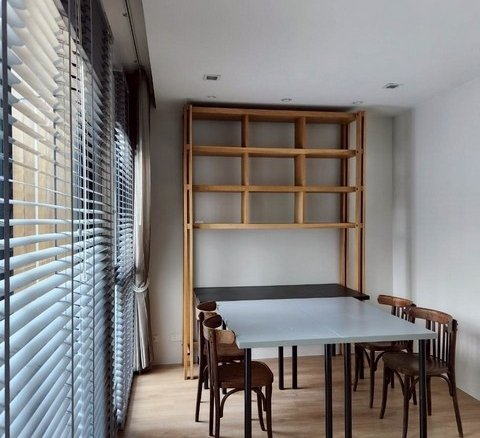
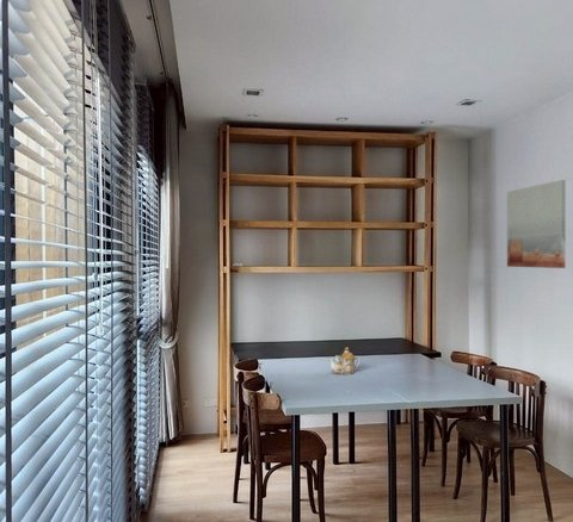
+ teapot [328,346,361,375]
+ wall art [506,179,567,269]
